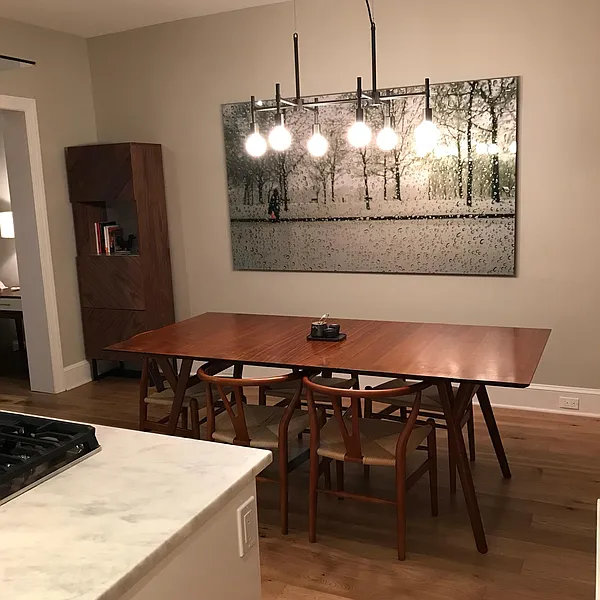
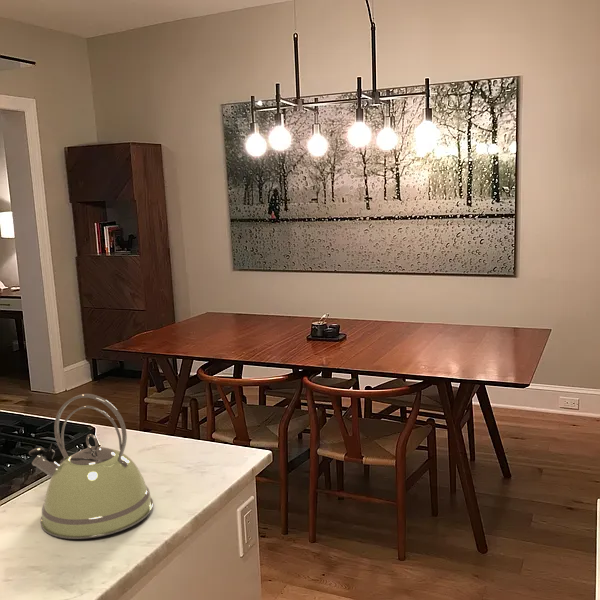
+ kettle [28,393,154,540]
